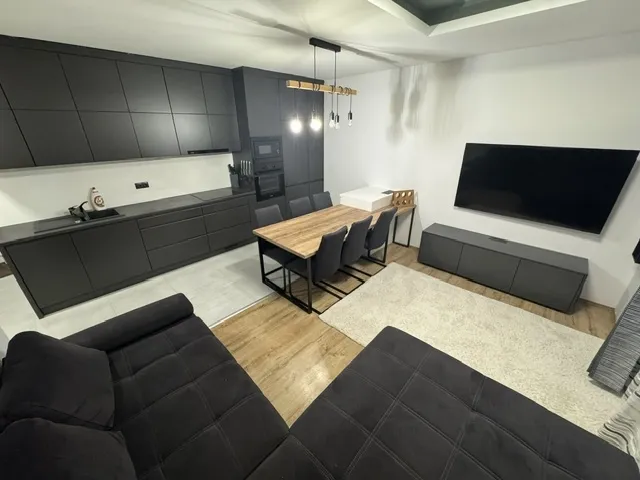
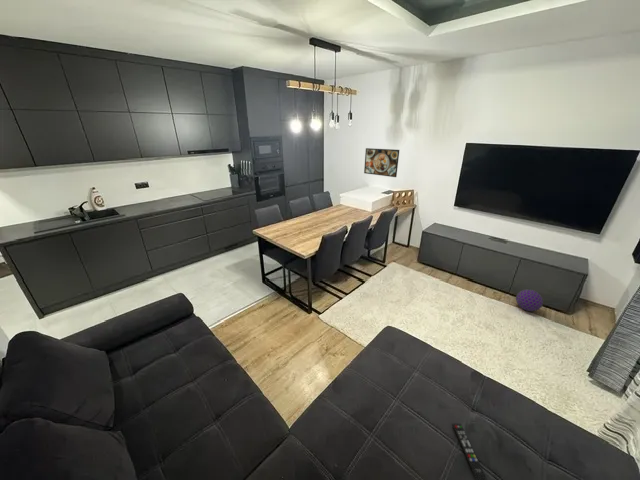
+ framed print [363,147,400,178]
+ ball [515,288,544,312]
+ remote control [451,423,488,480]
